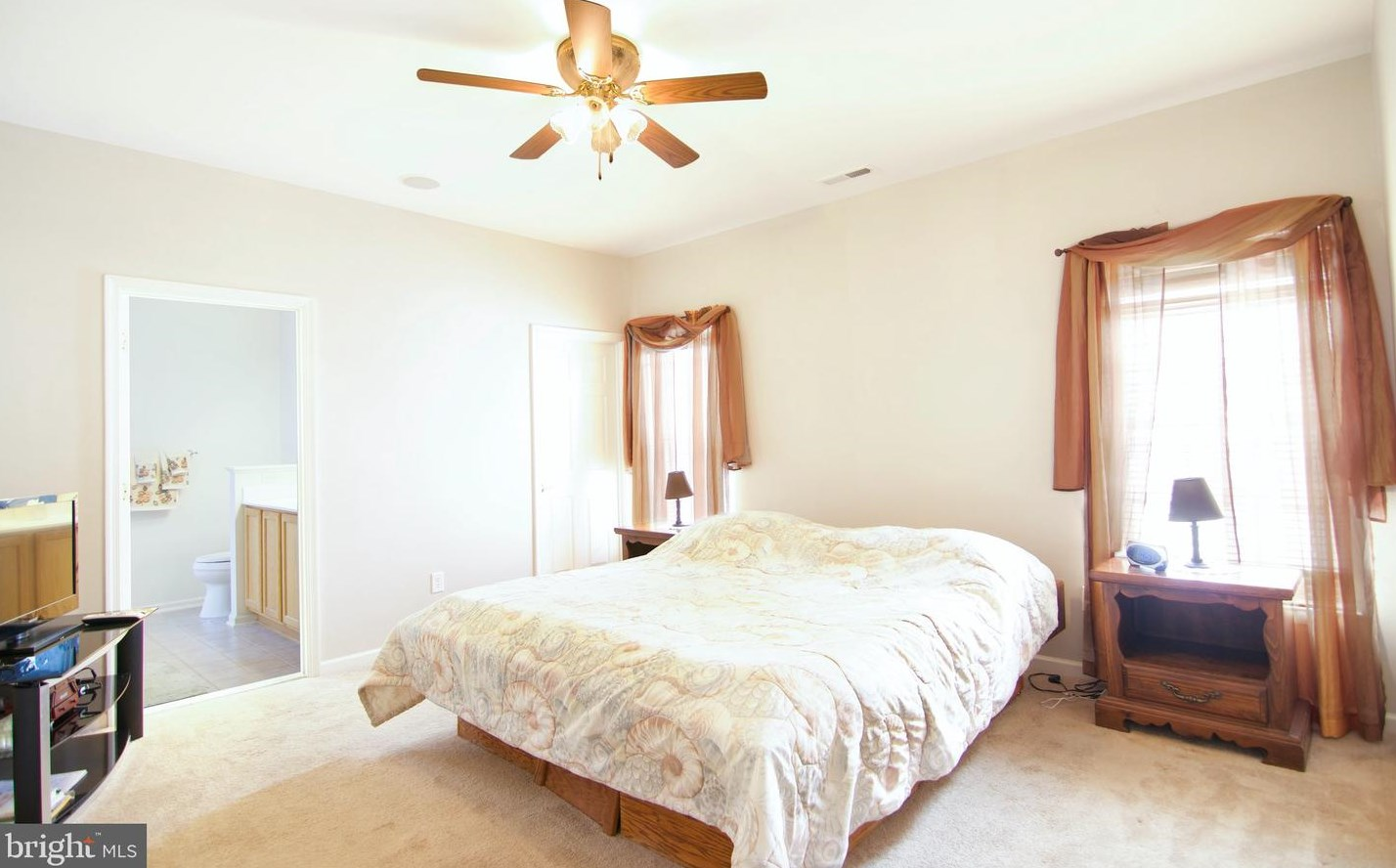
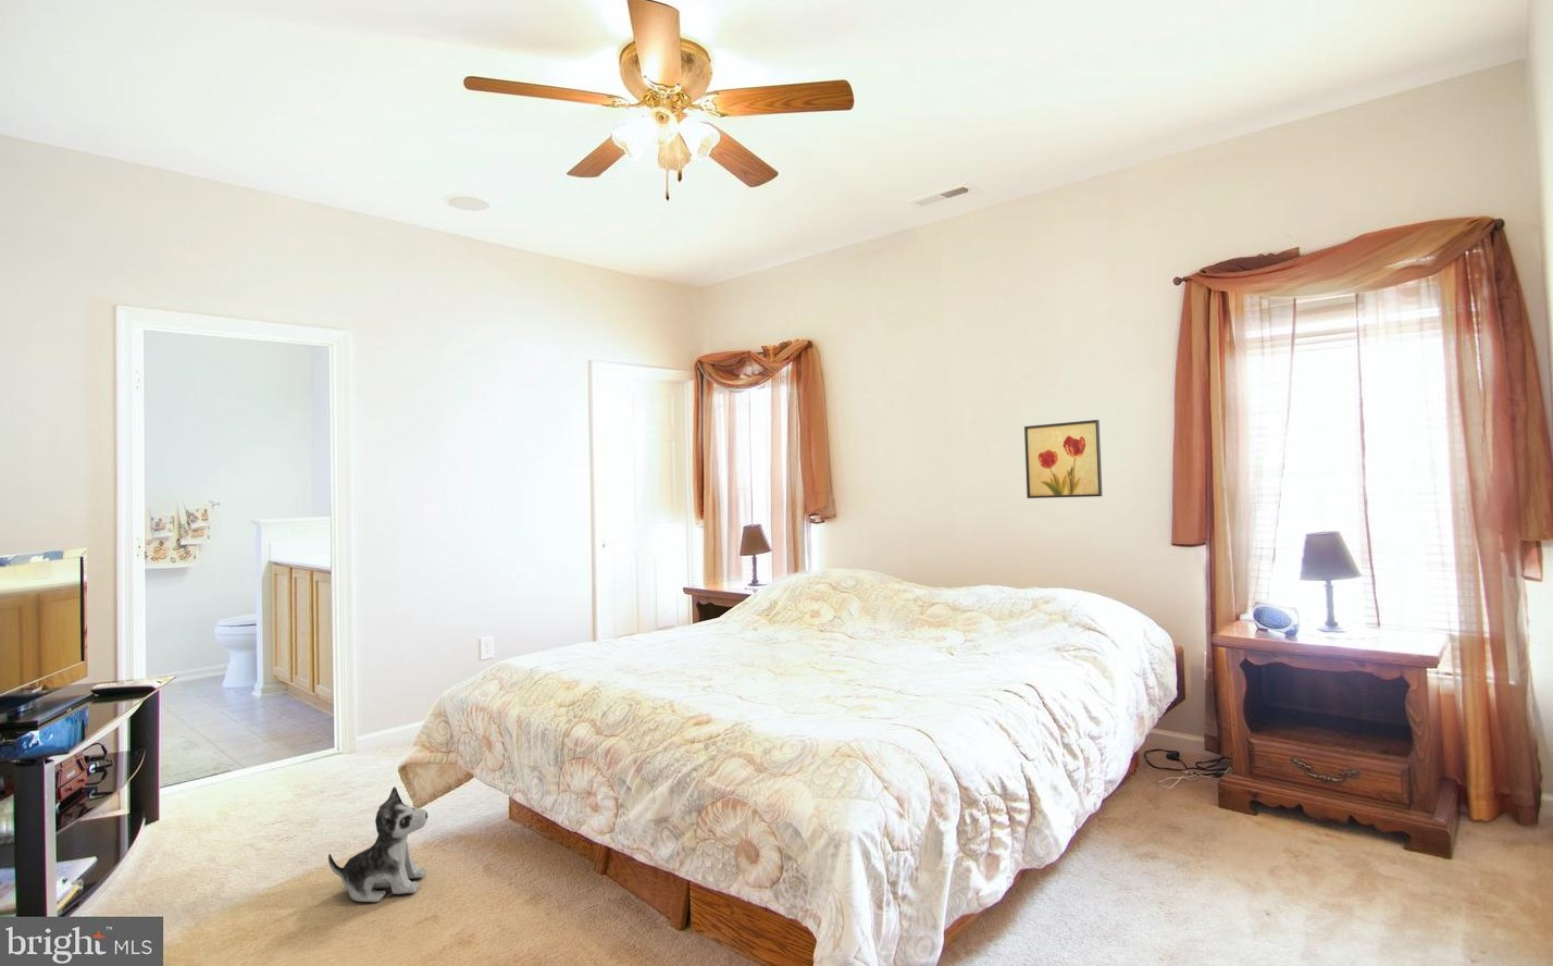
+ plush toy [327,786,428,903]
+ wall art [1023,418,1104,500]
